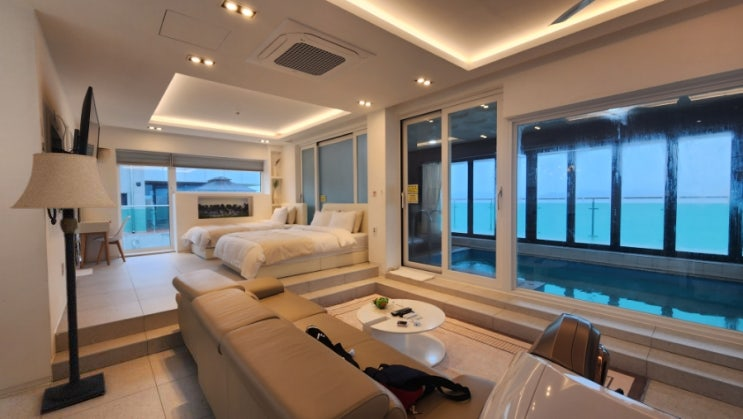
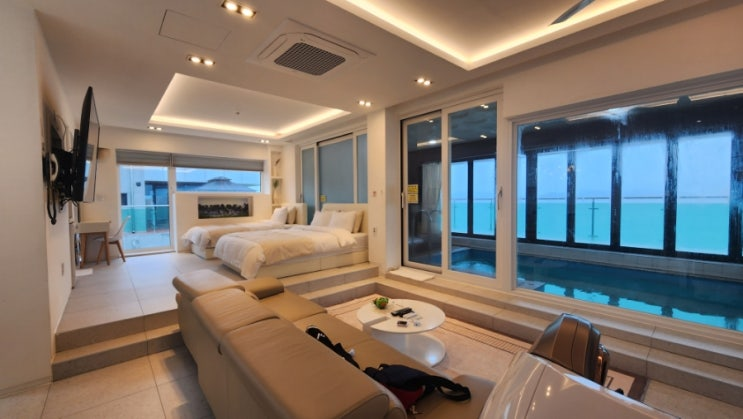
- lamp [9,152,118,416]
